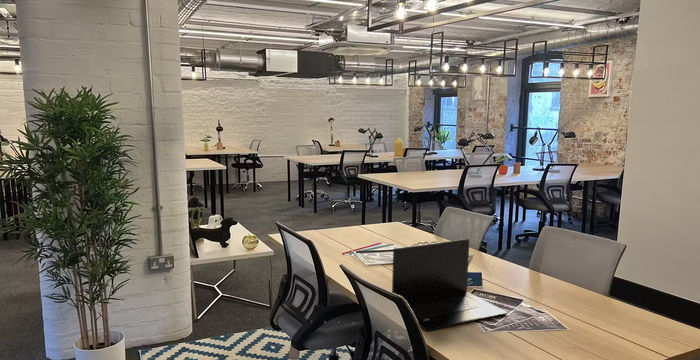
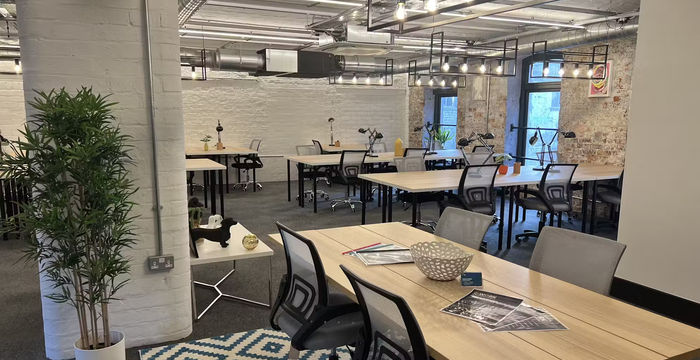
- laptop [391,238,507,332]
